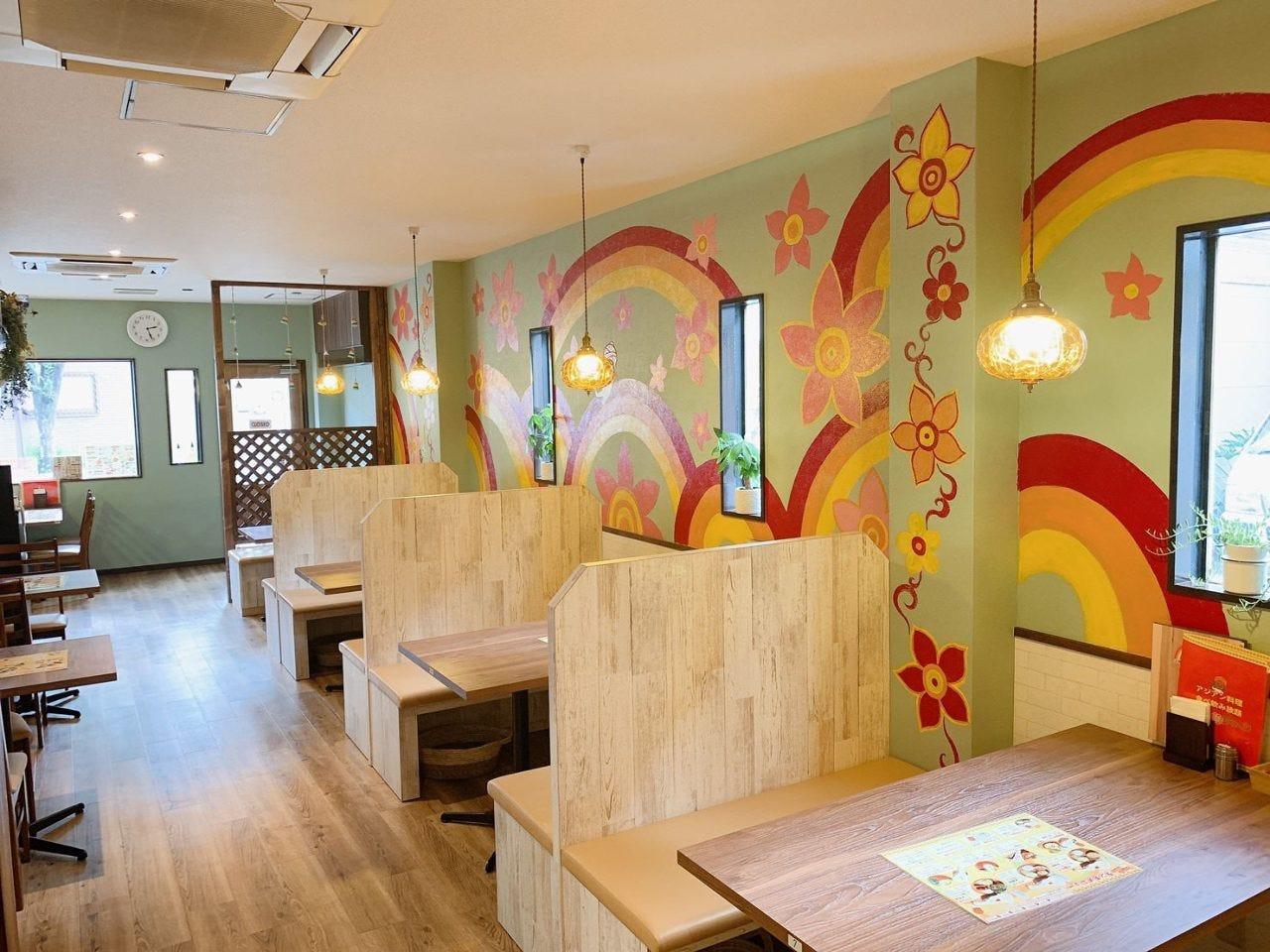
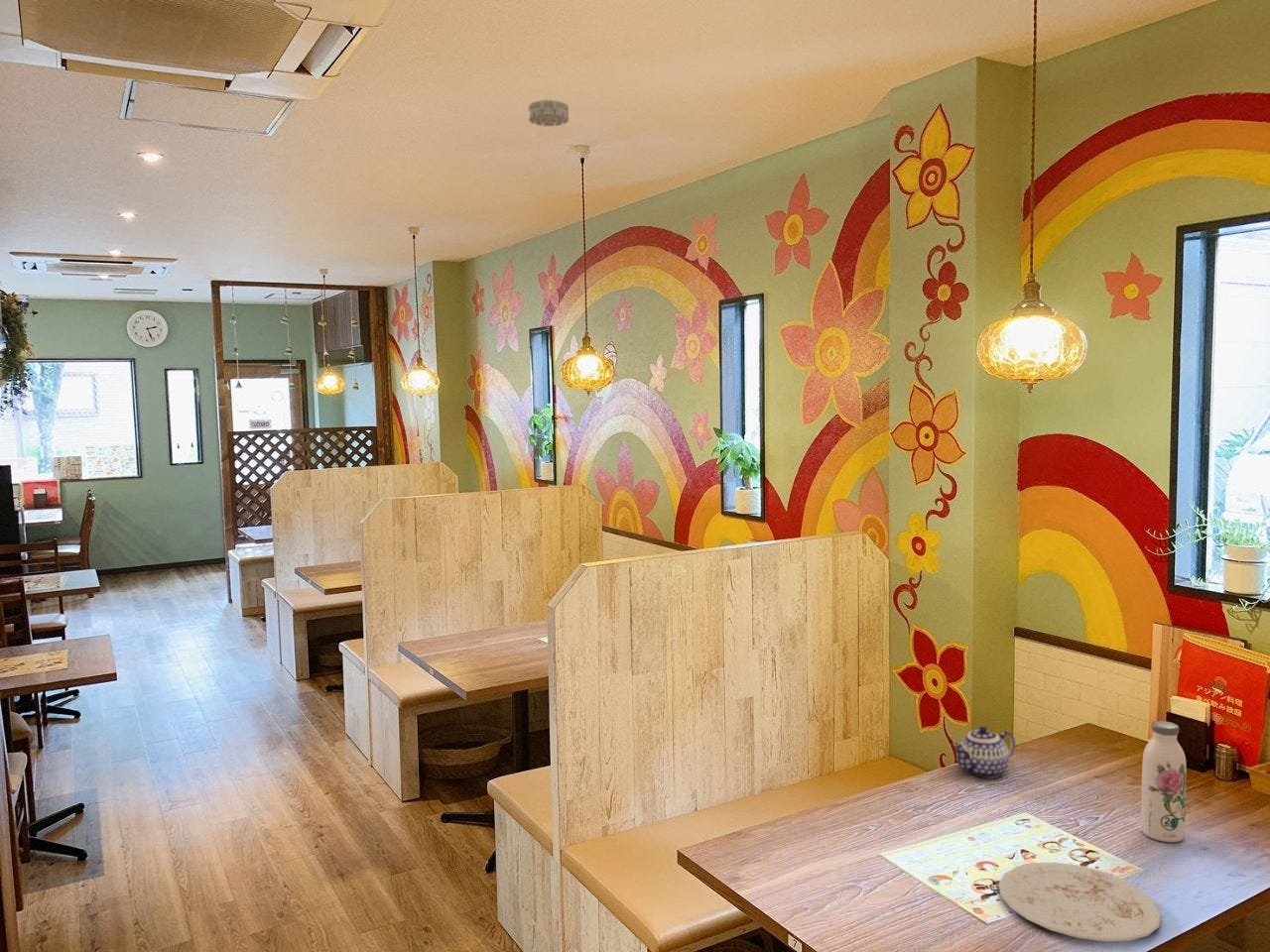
+ smoke detector [527,99,570,127]
+ plate [998,862,1162,942]
+ water bottle [1140,720,1188,843]
+ teapot [952,725,1016,778]
